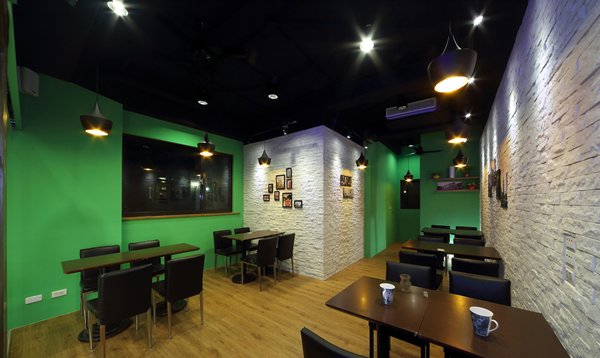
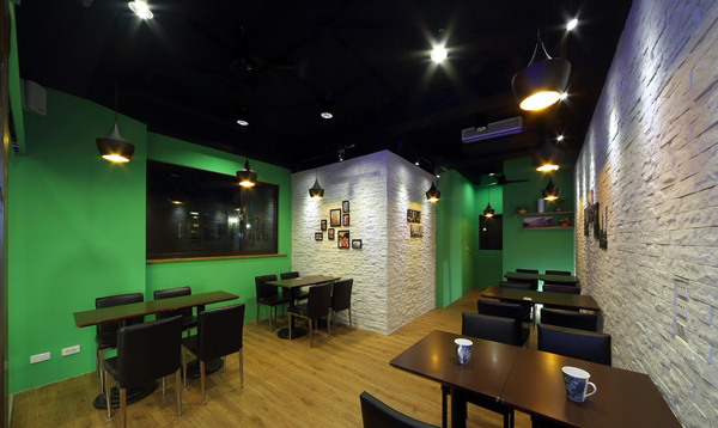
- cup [399,273,429,299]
